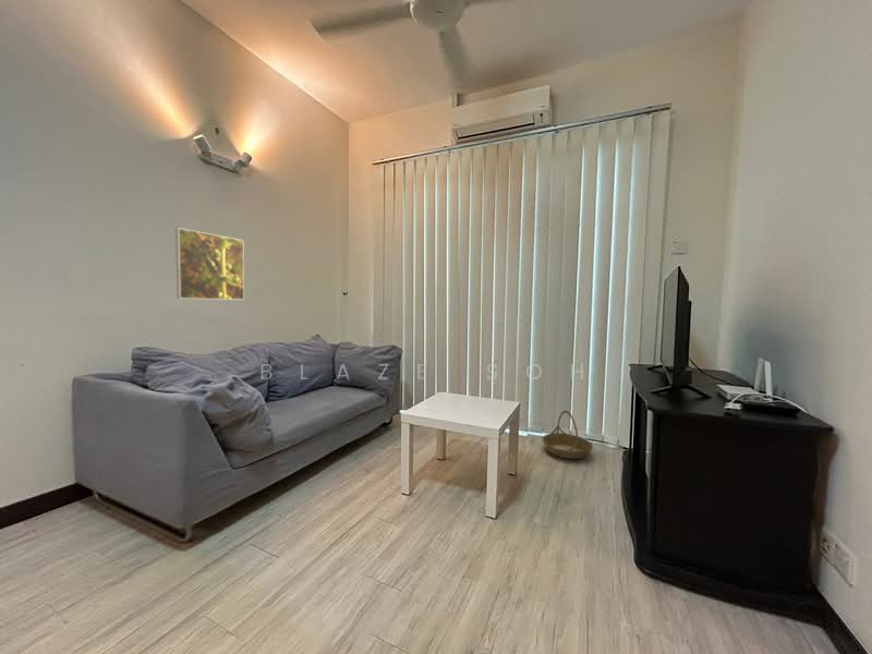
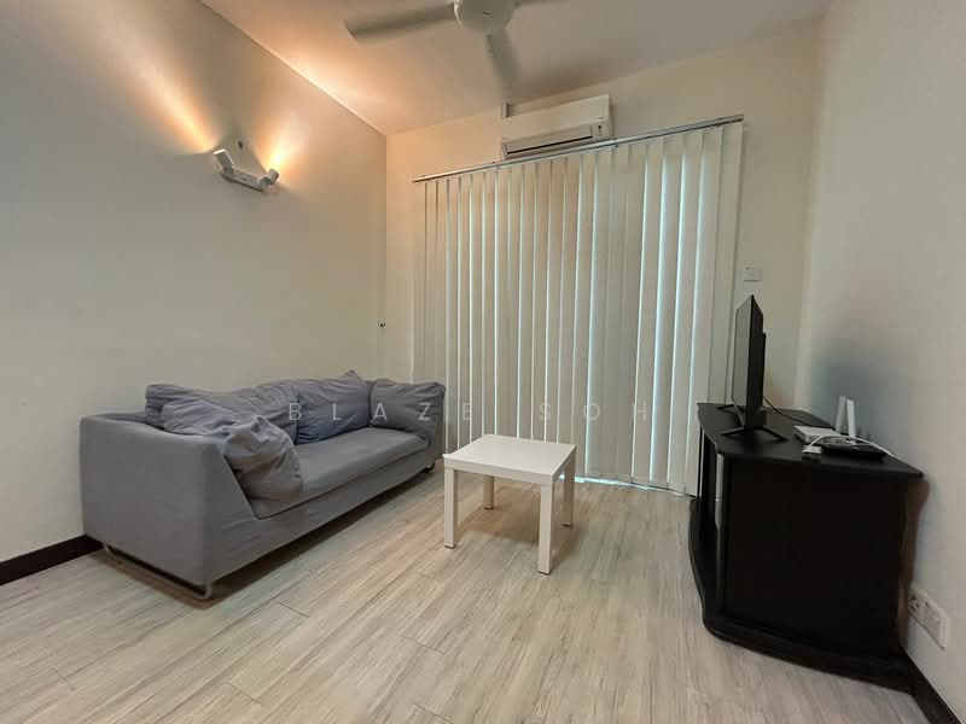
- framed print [174,227,245,301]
- basket [541,410,594,460]
